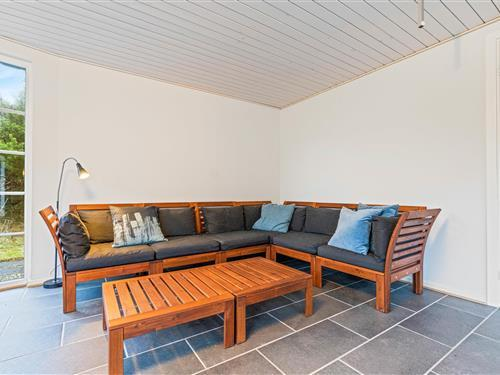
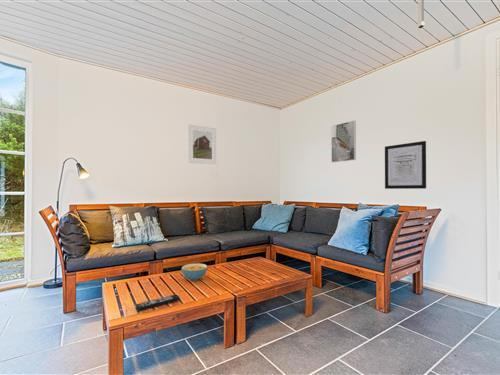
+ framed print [330,119,357,163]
+ cereal bowl [181,262,208,282]
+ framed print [187,123,217,165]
+ remote control [135,293,181,312]
+ wall art [384,140,427,190]
